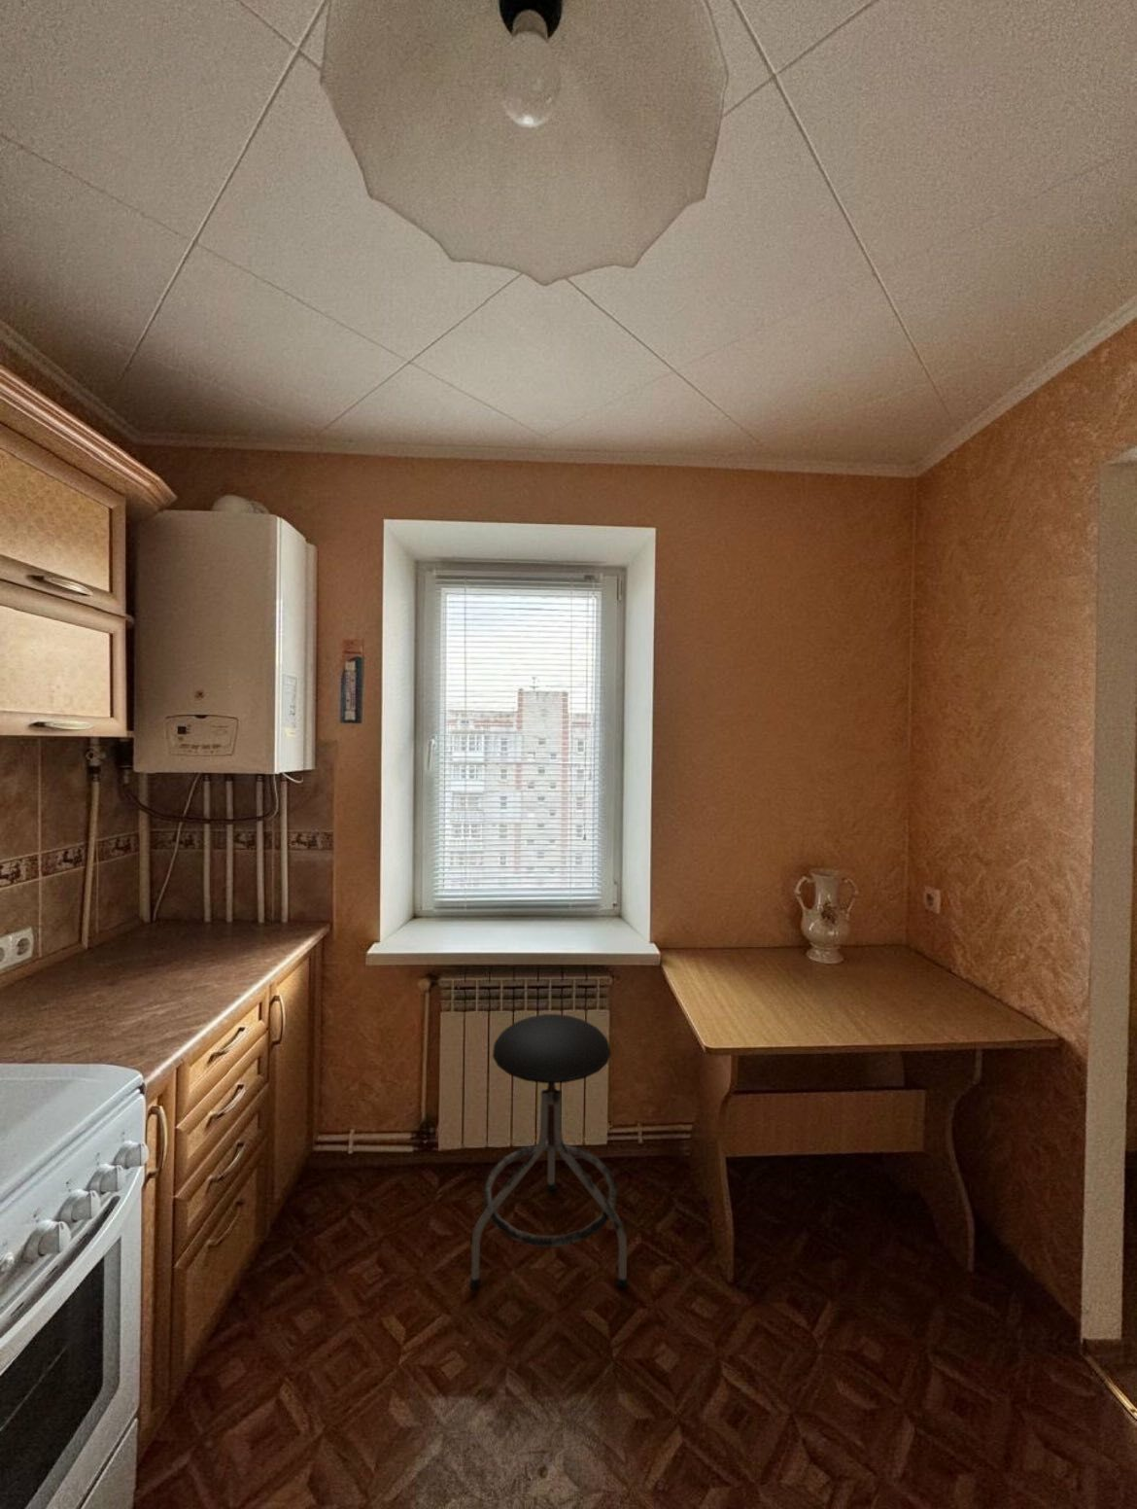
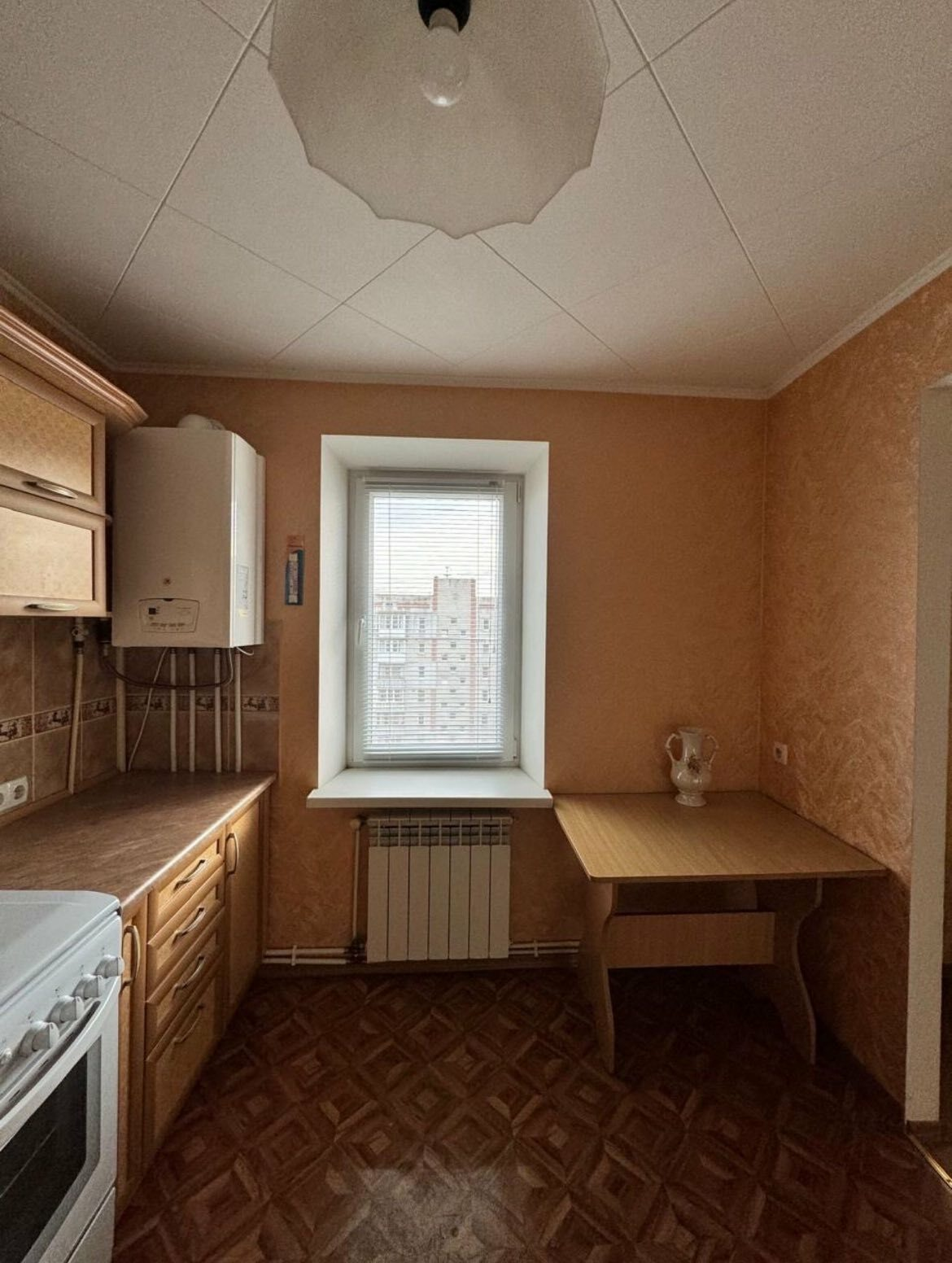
- stool [469,1013,628,1288]
